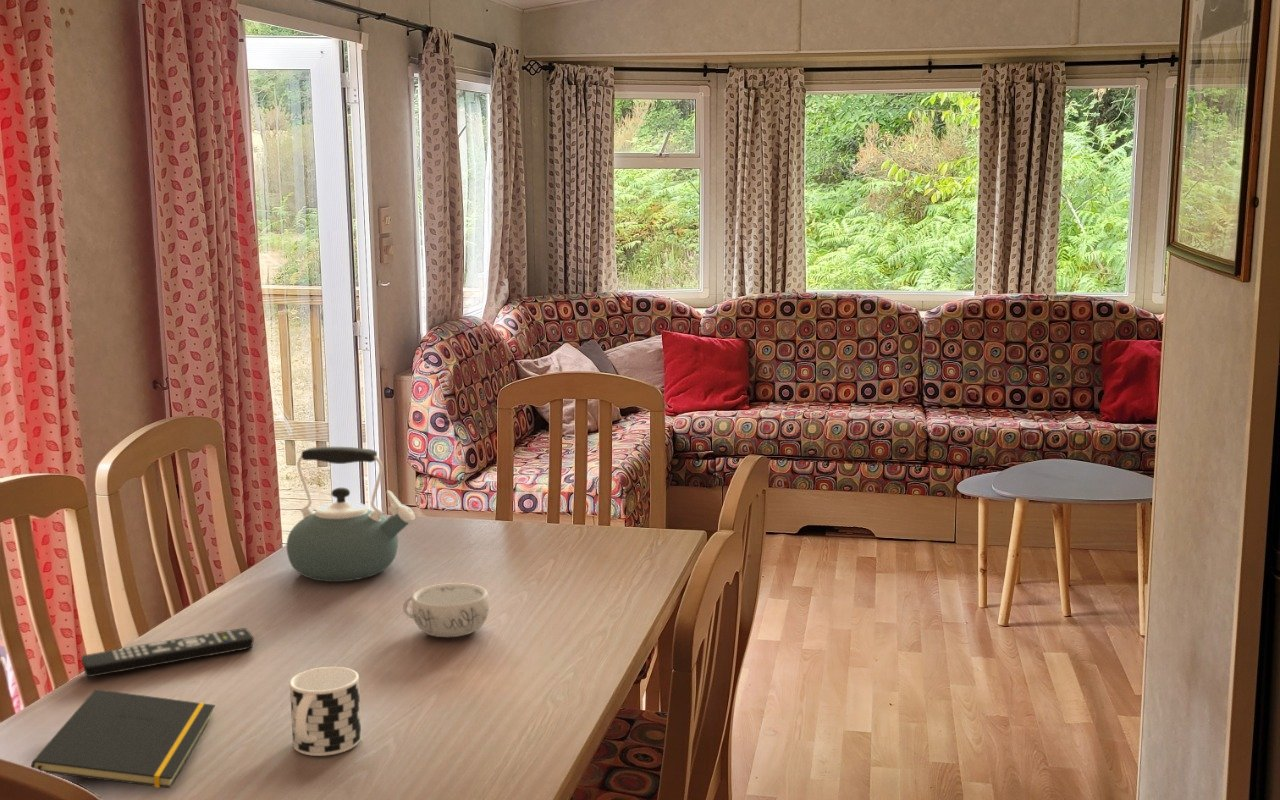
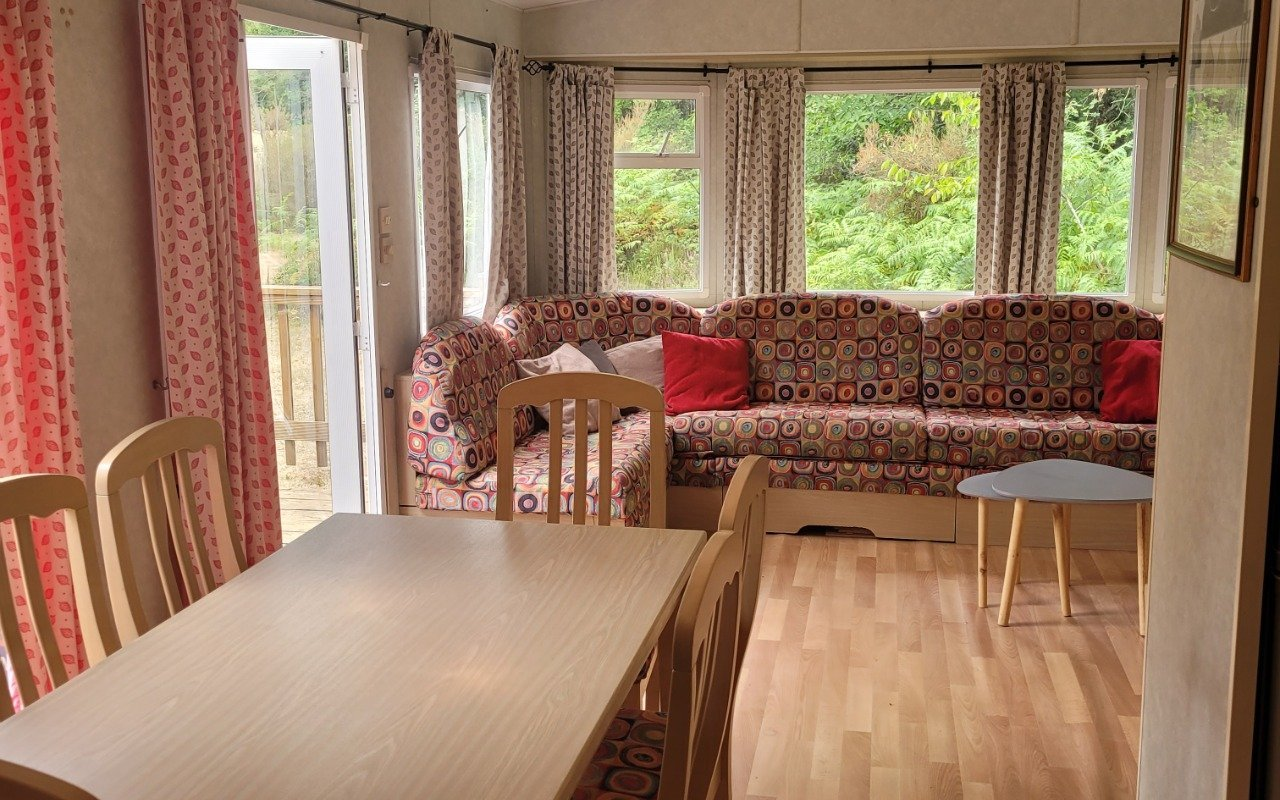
- remote control [81,627,255,678]
- cup [289,666,362,757]
- kettle [286,446,416,583]
- notepad [30,688,216,789]
- decorative bowl [402,582,490,638]
